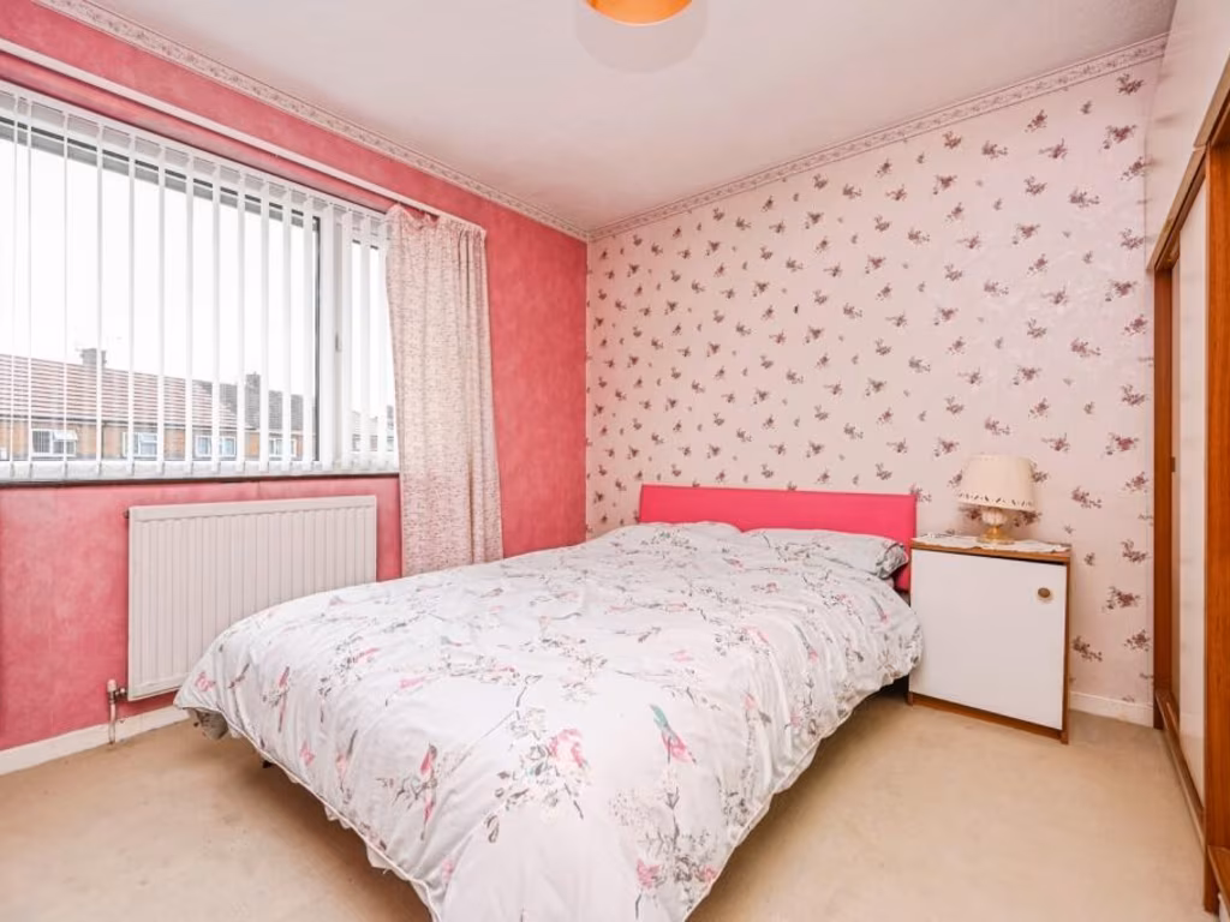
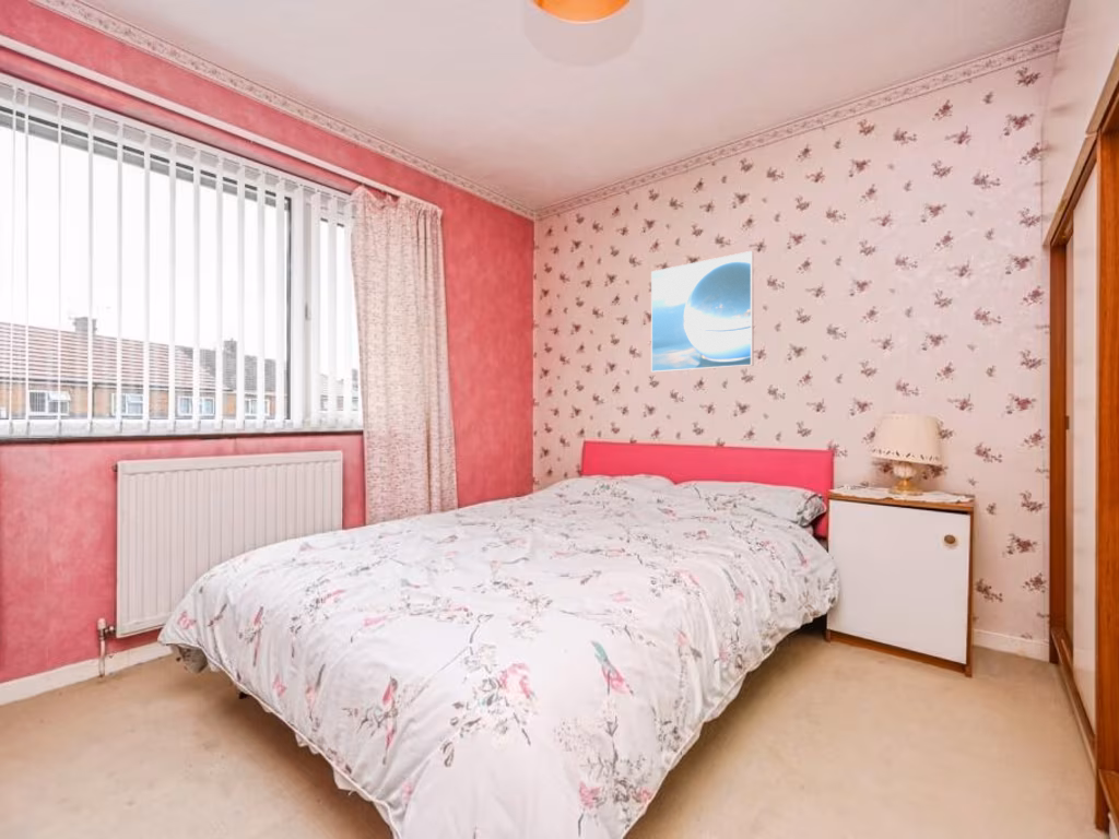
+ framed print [650,250,755,374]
